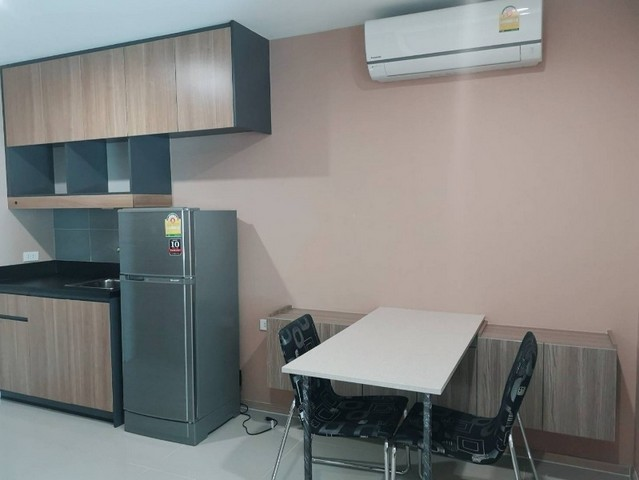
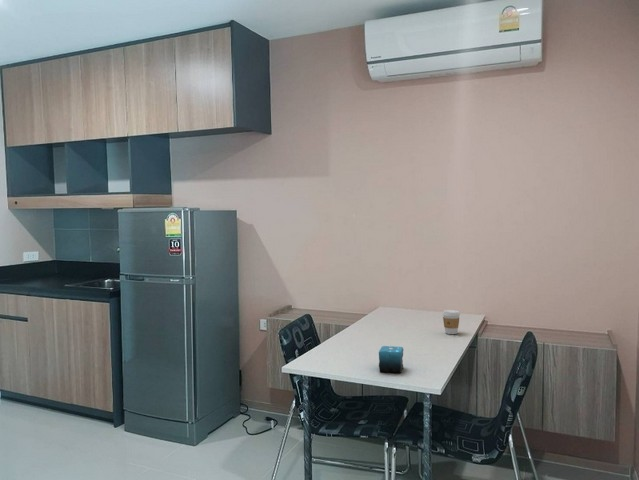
+ coffee cup [442,309,461,335]
+ candle [378,345,405,374]
